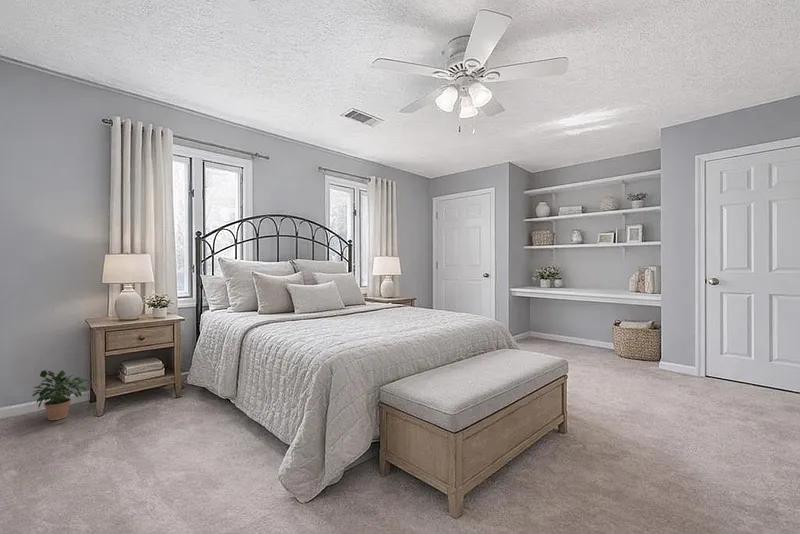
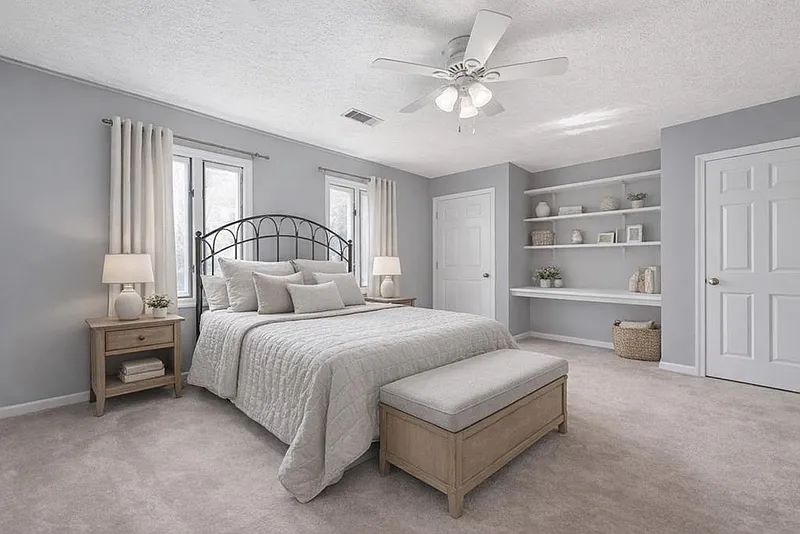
- potted plant [30,369,90,421]
